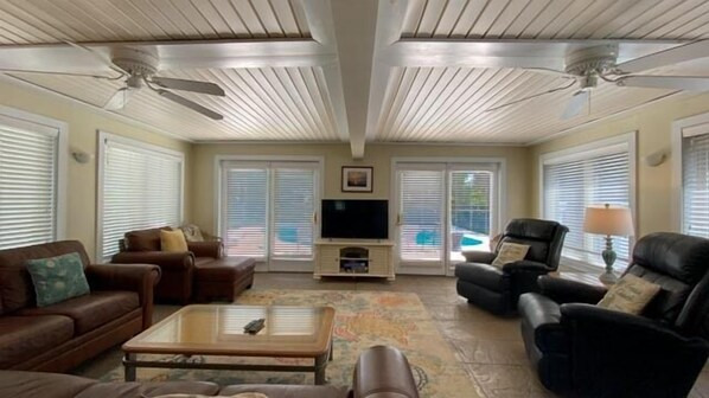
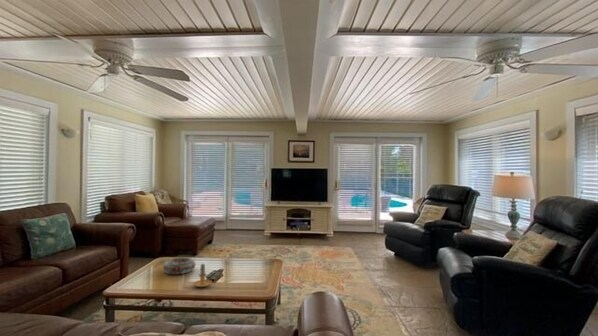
+ decorative bowl [162,257,196,275]
+ candle [192,263,215,288]
